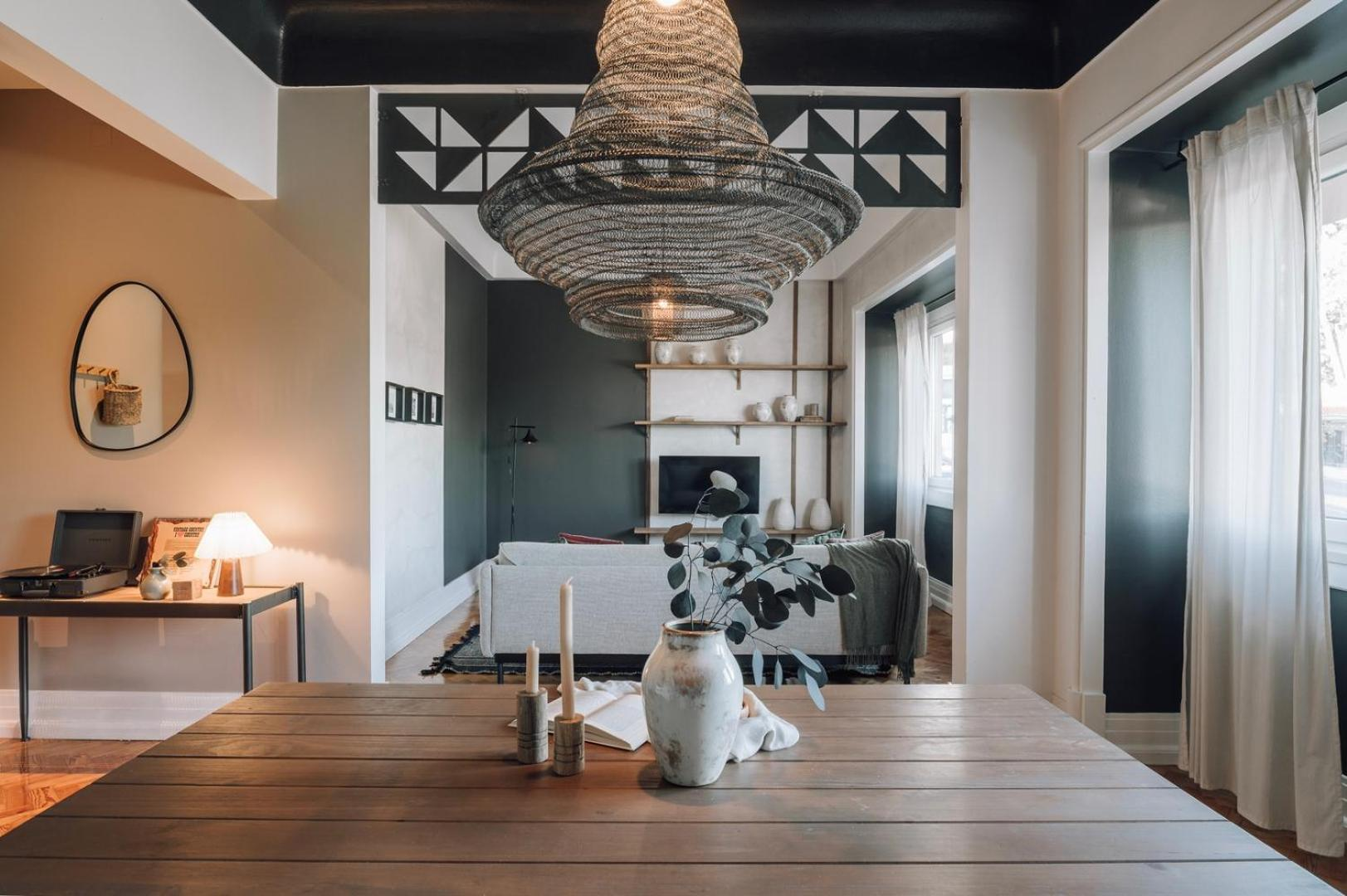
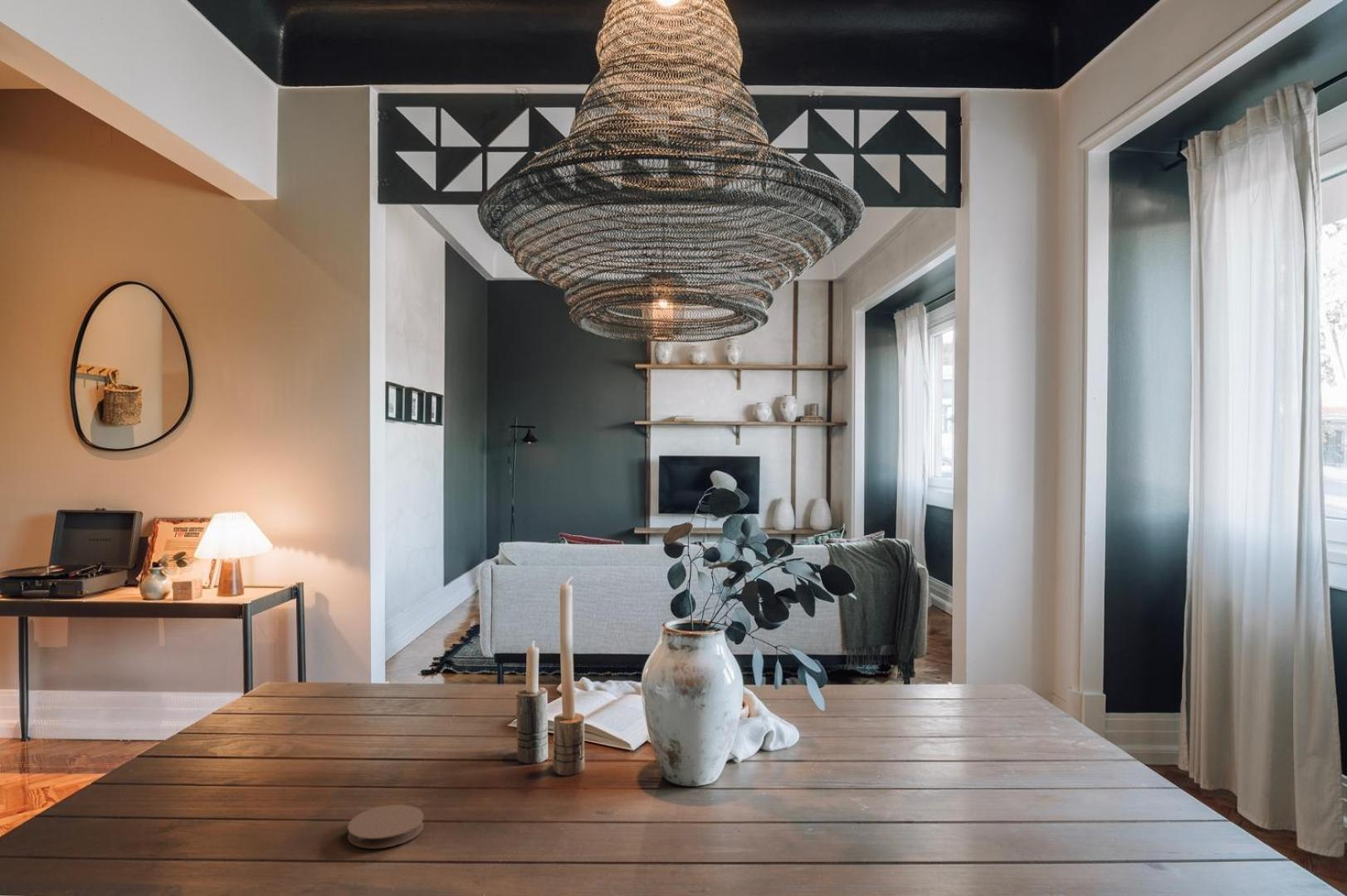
+ coaster [347,804,425,850]
